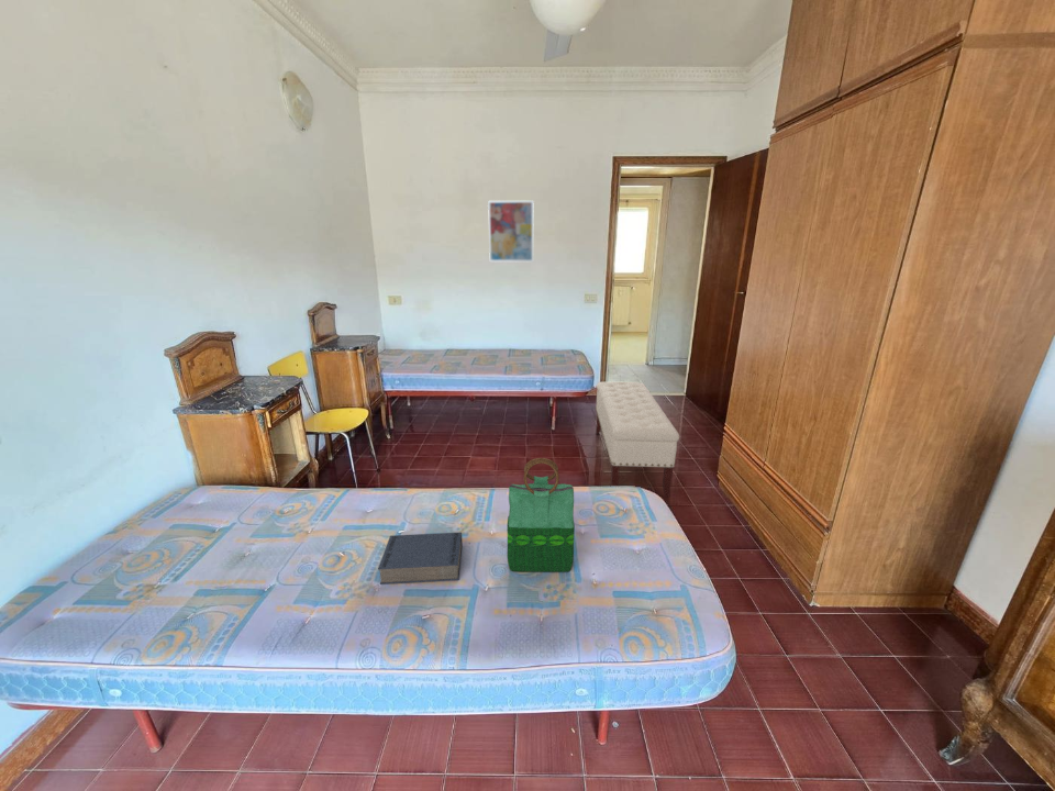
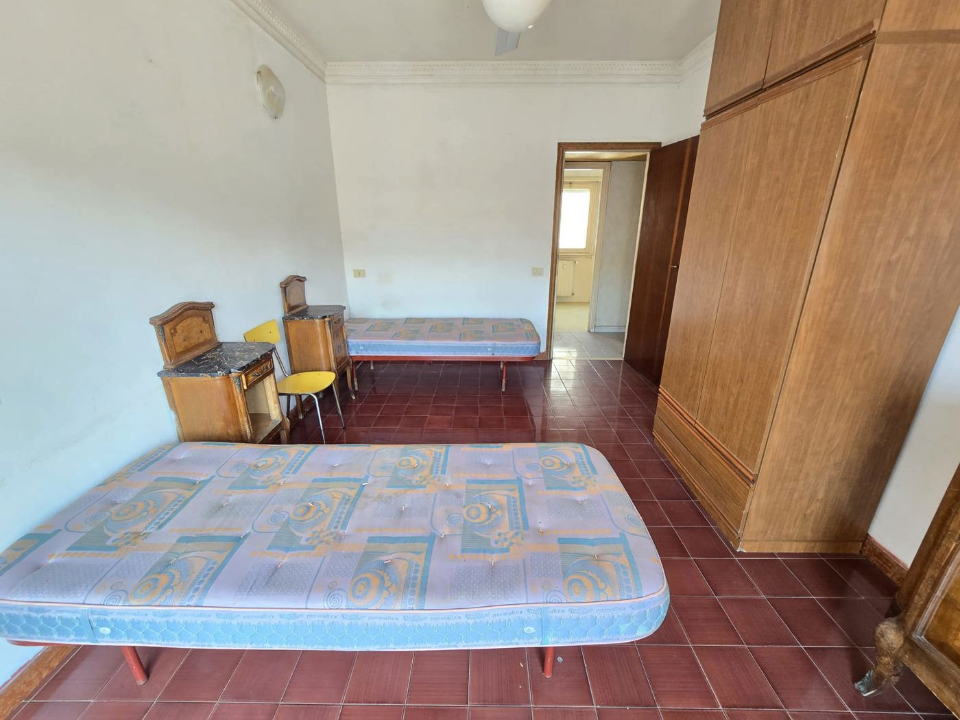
- tote bag [507,457,576,573]
- book [377,532,464,586]
- bench [595,380,680,498]
- wall art [487,200,535,263]
